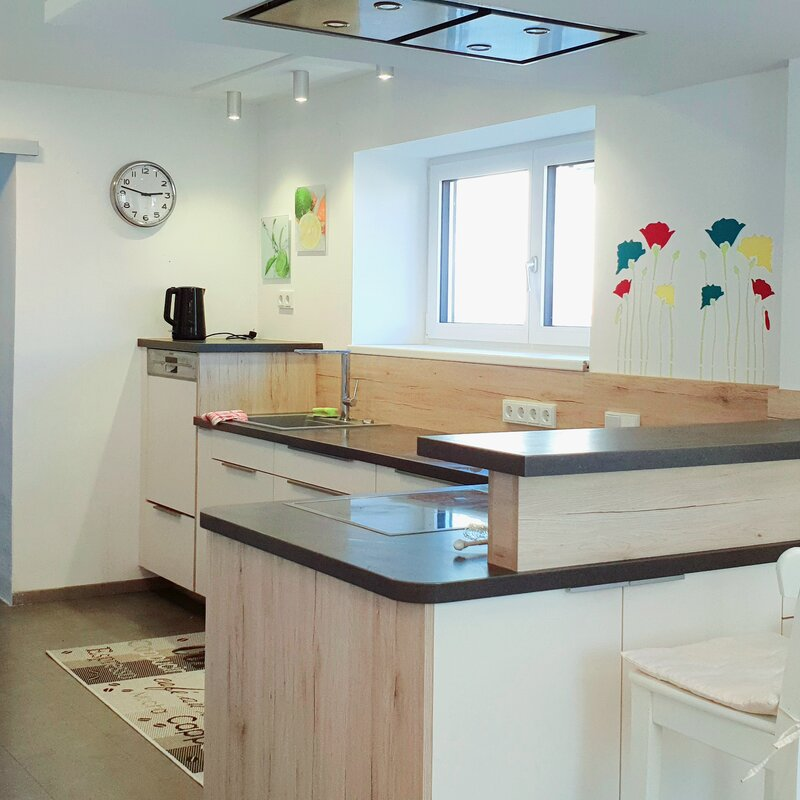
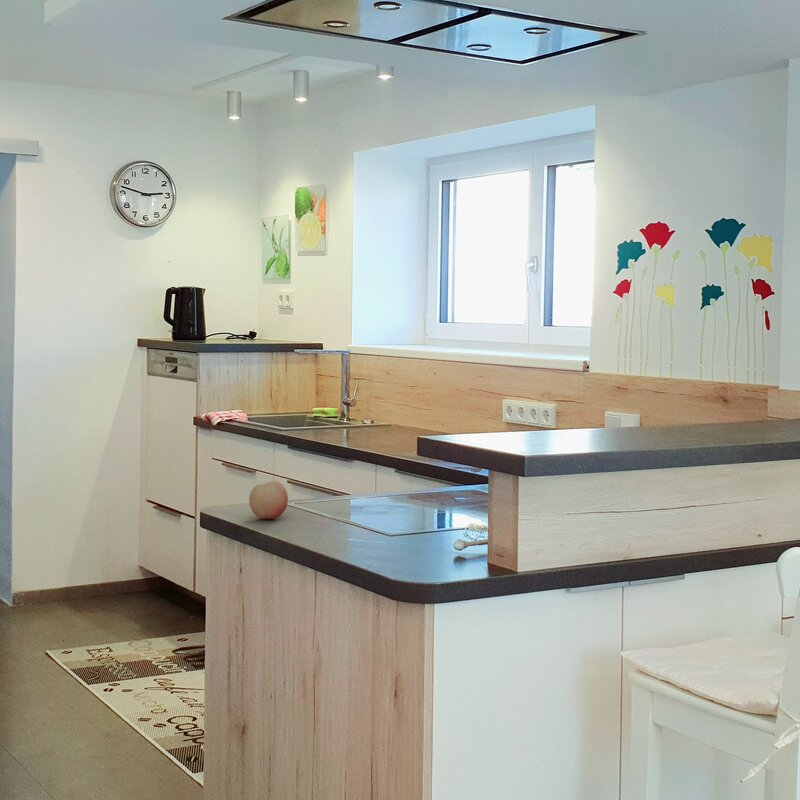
+ fruit [248,479,289,520]
